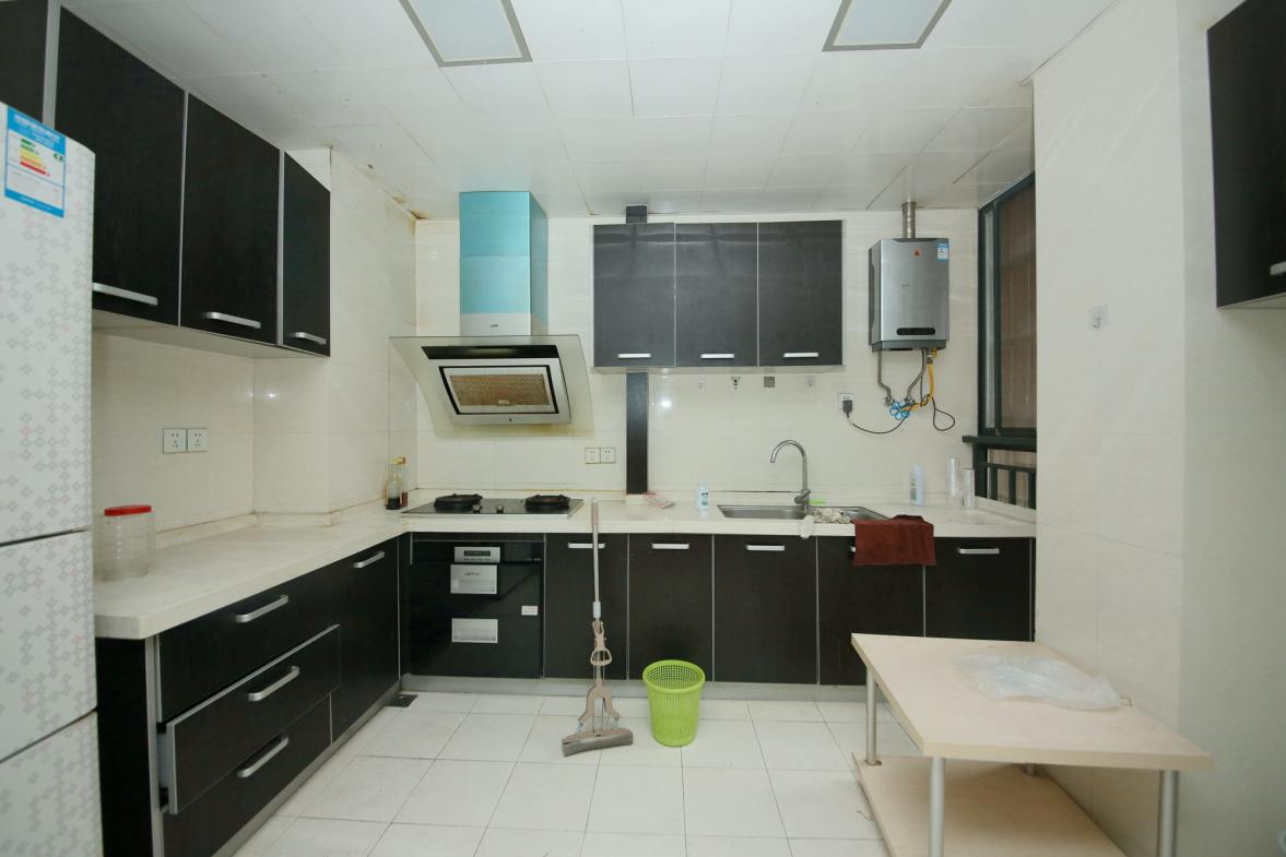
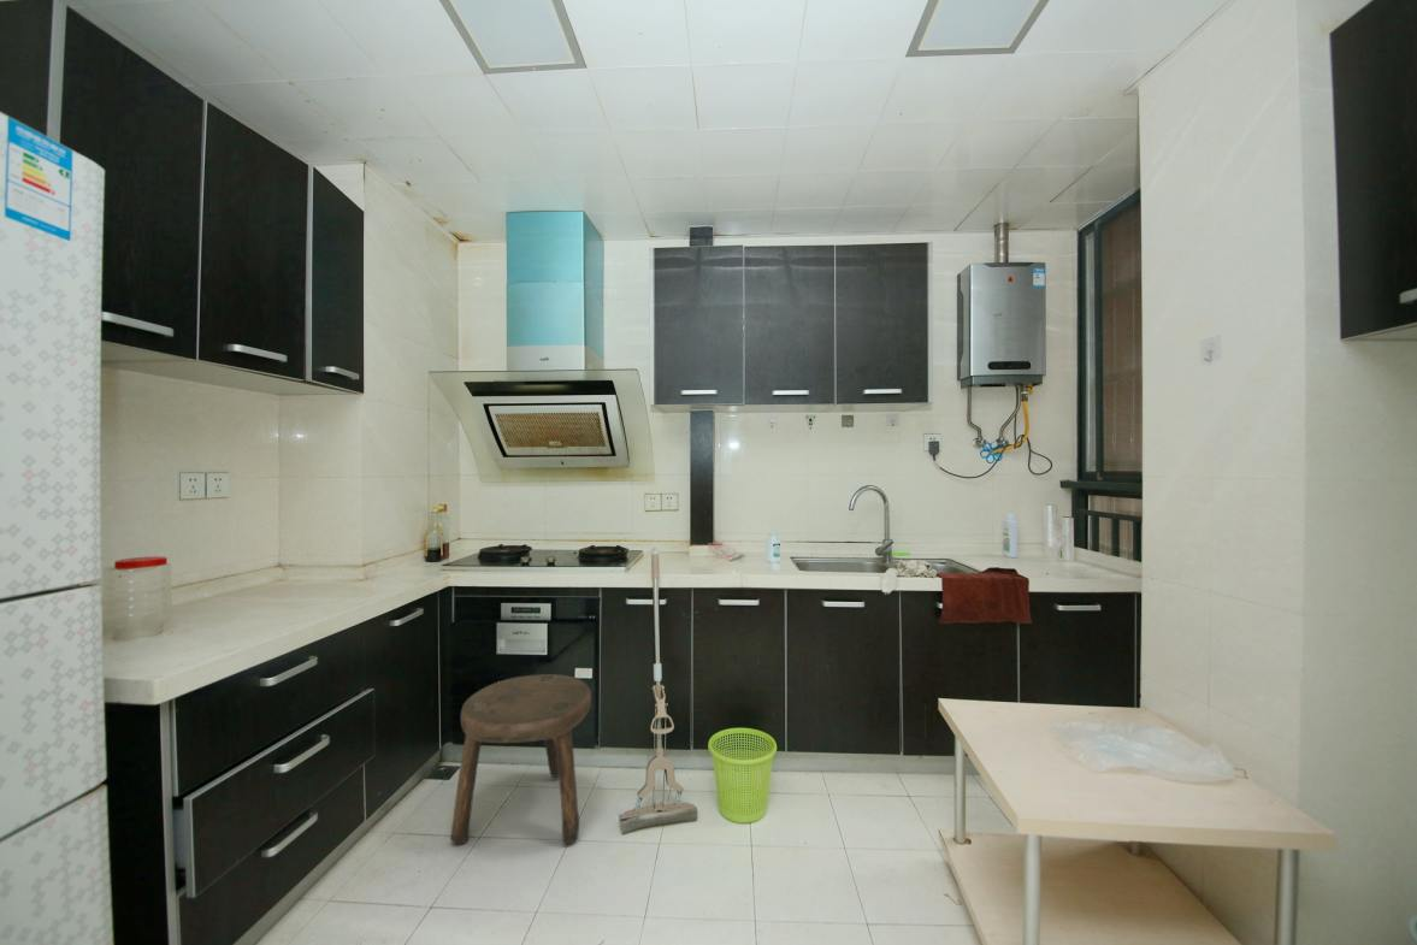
+ stool [449,673,592,845]
